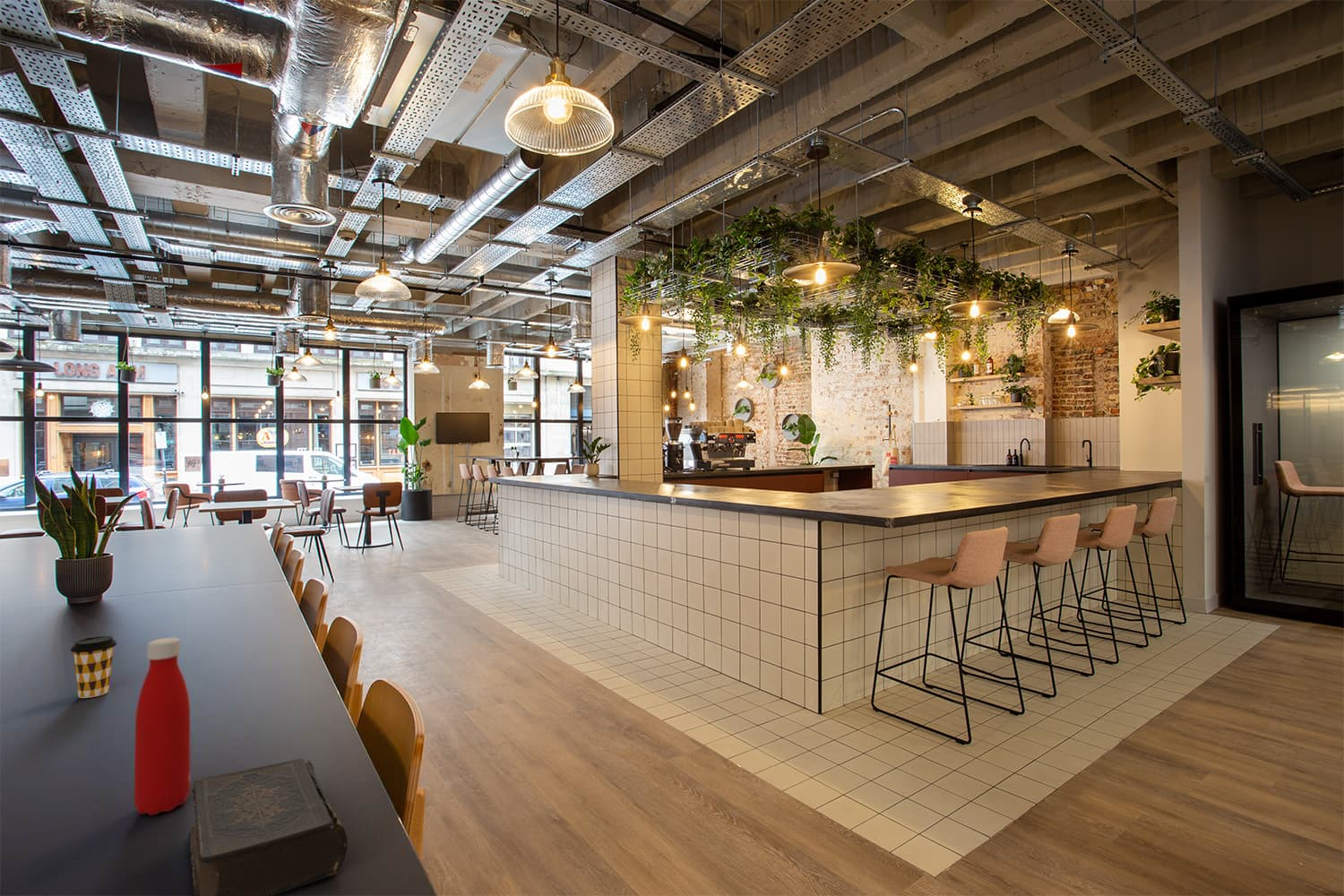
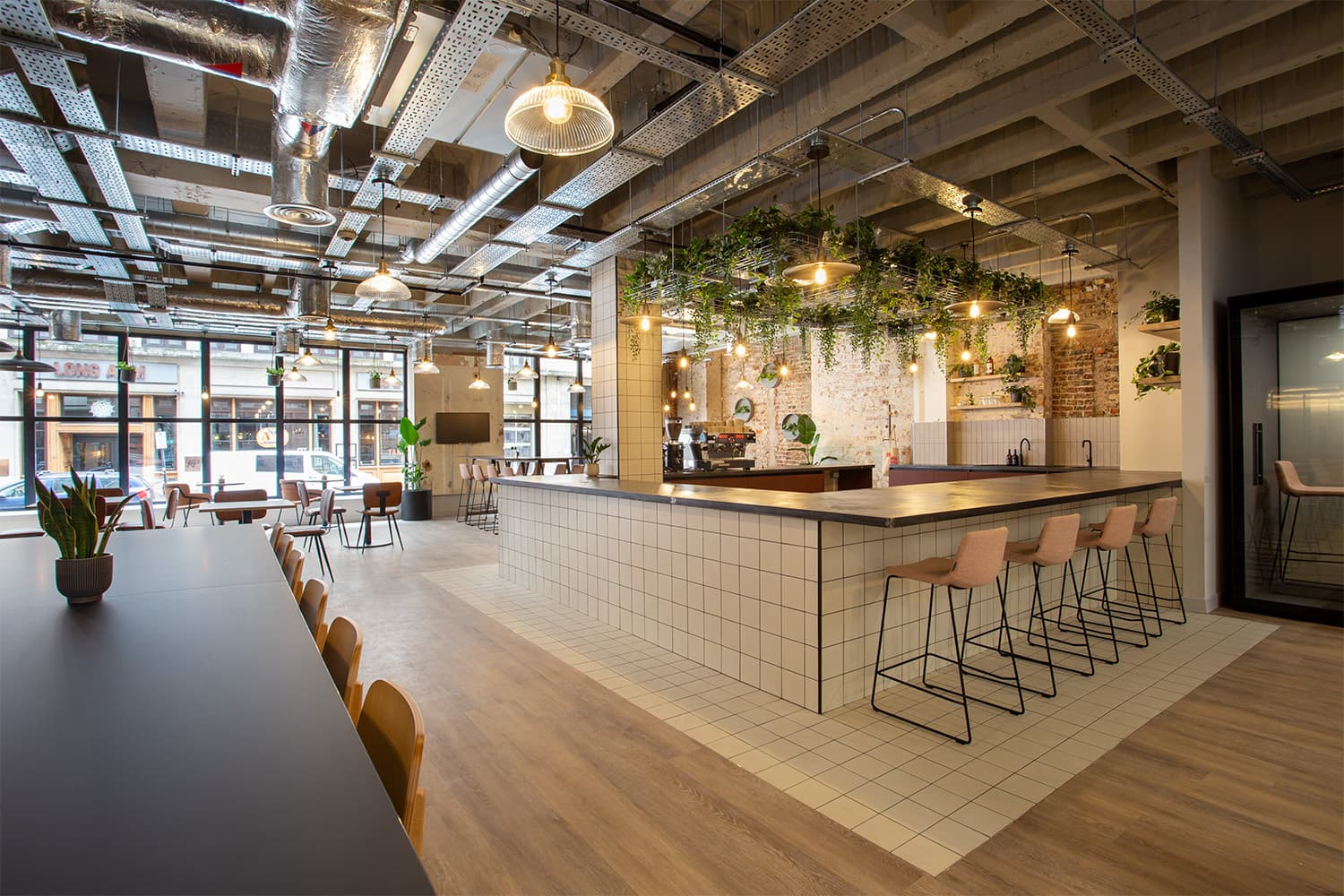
- coffee cup [70,635,117,699]
- book [187,757,349,896]
- bottle [134,637,191,816]
